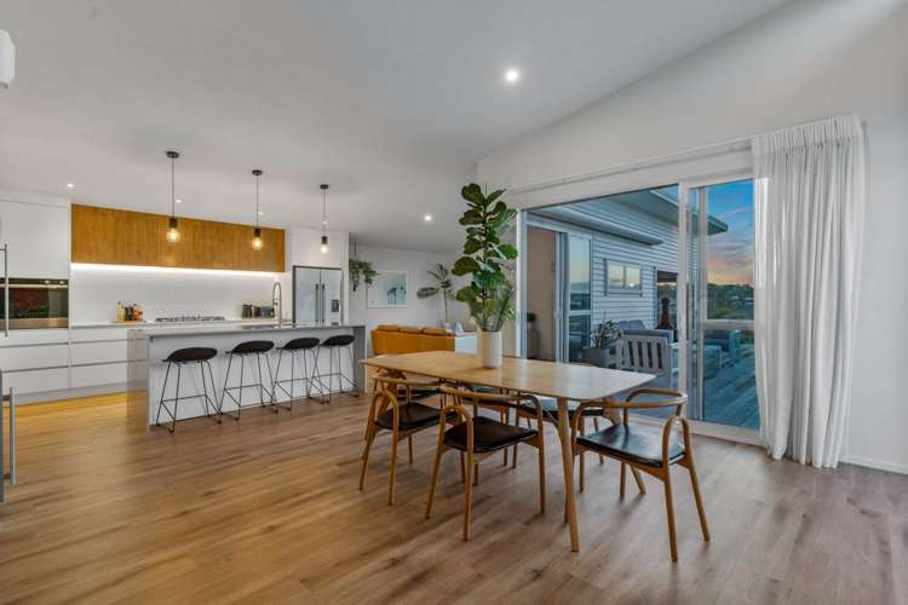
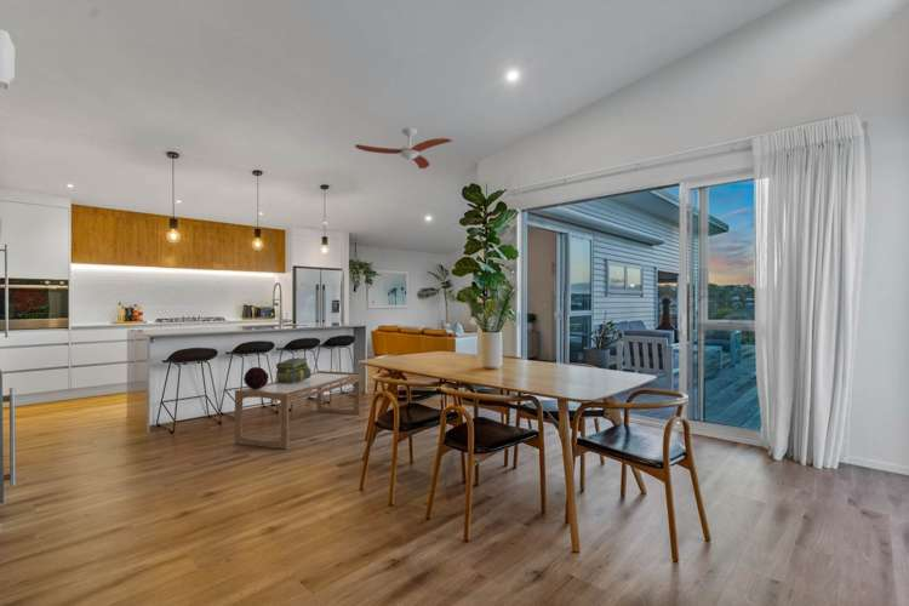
+ stack of books [275,356,311,383]
+ coffee table [234,370,361,450]
+ ceiling fan [354,127,453,170]
+ decorative orb [242,366,269,389]
